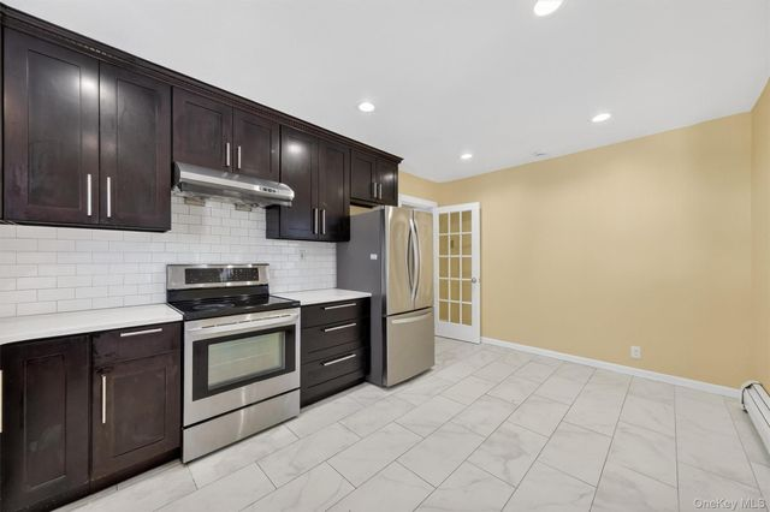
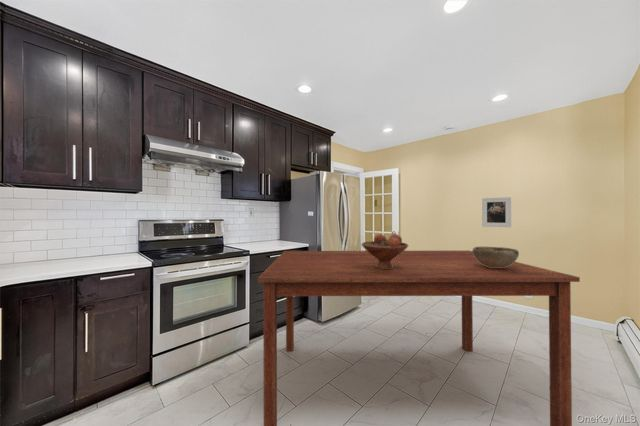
+ decorative bowl [472,246,520,268]
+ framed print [481,196,512,228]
+ dining table [257,250,581,426]
+ fruit bowl [361,233,409,269]
